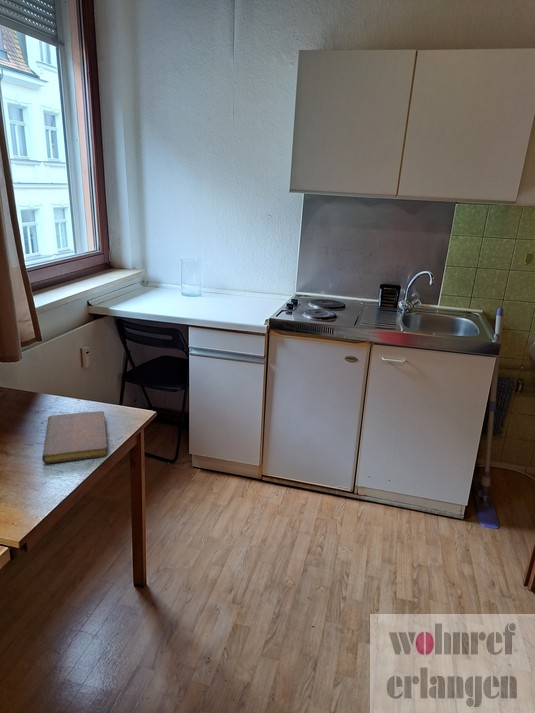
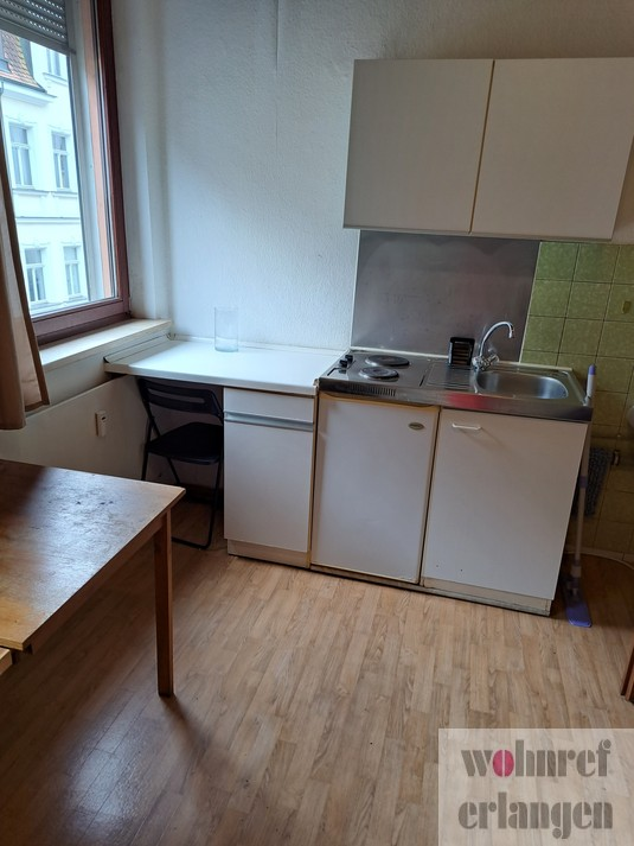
- notebook [41,410,108,464]
